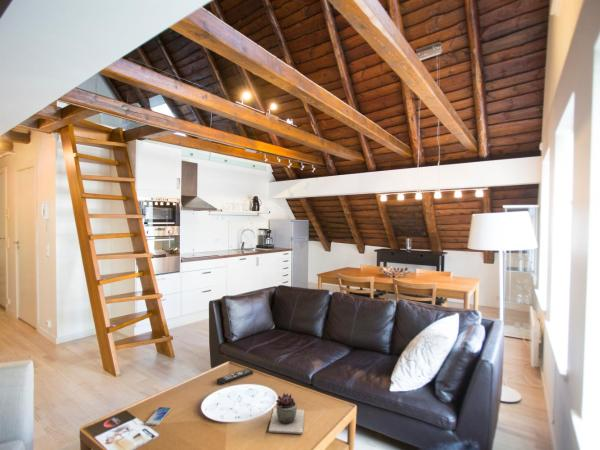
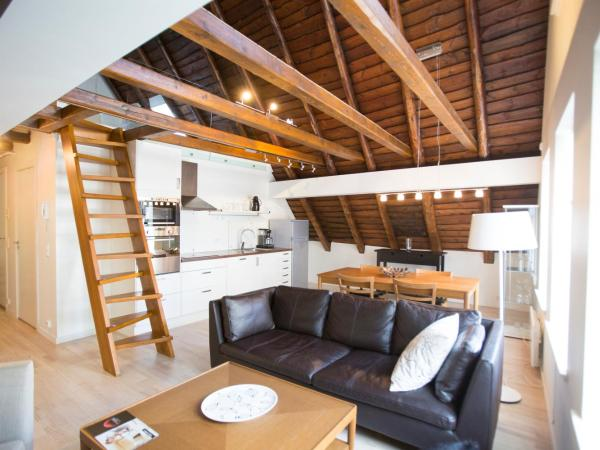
- remote control [216,367,254,385]
- smartphone [144,406,172,427]
- succulent plant [268,392,305,435]
